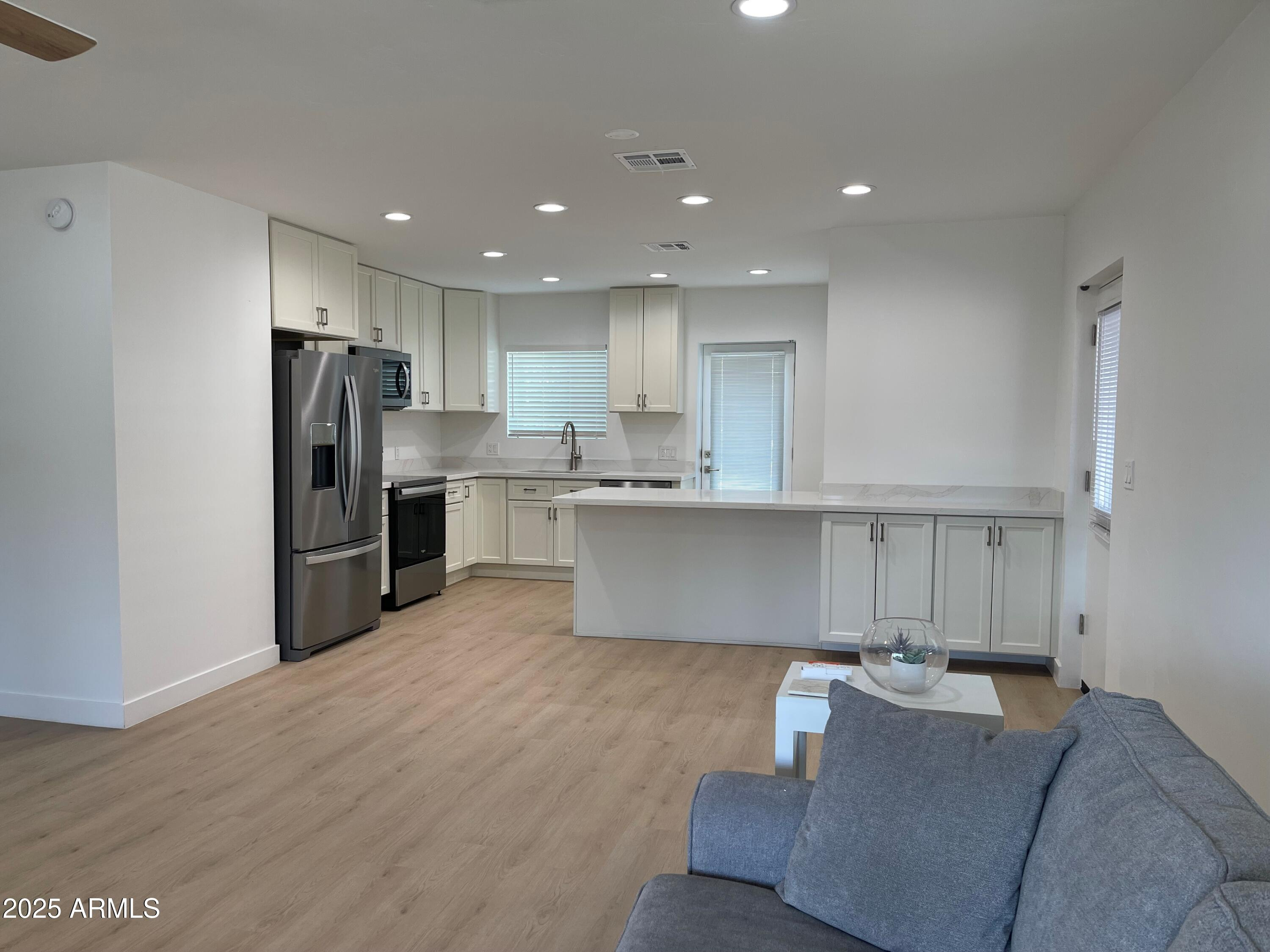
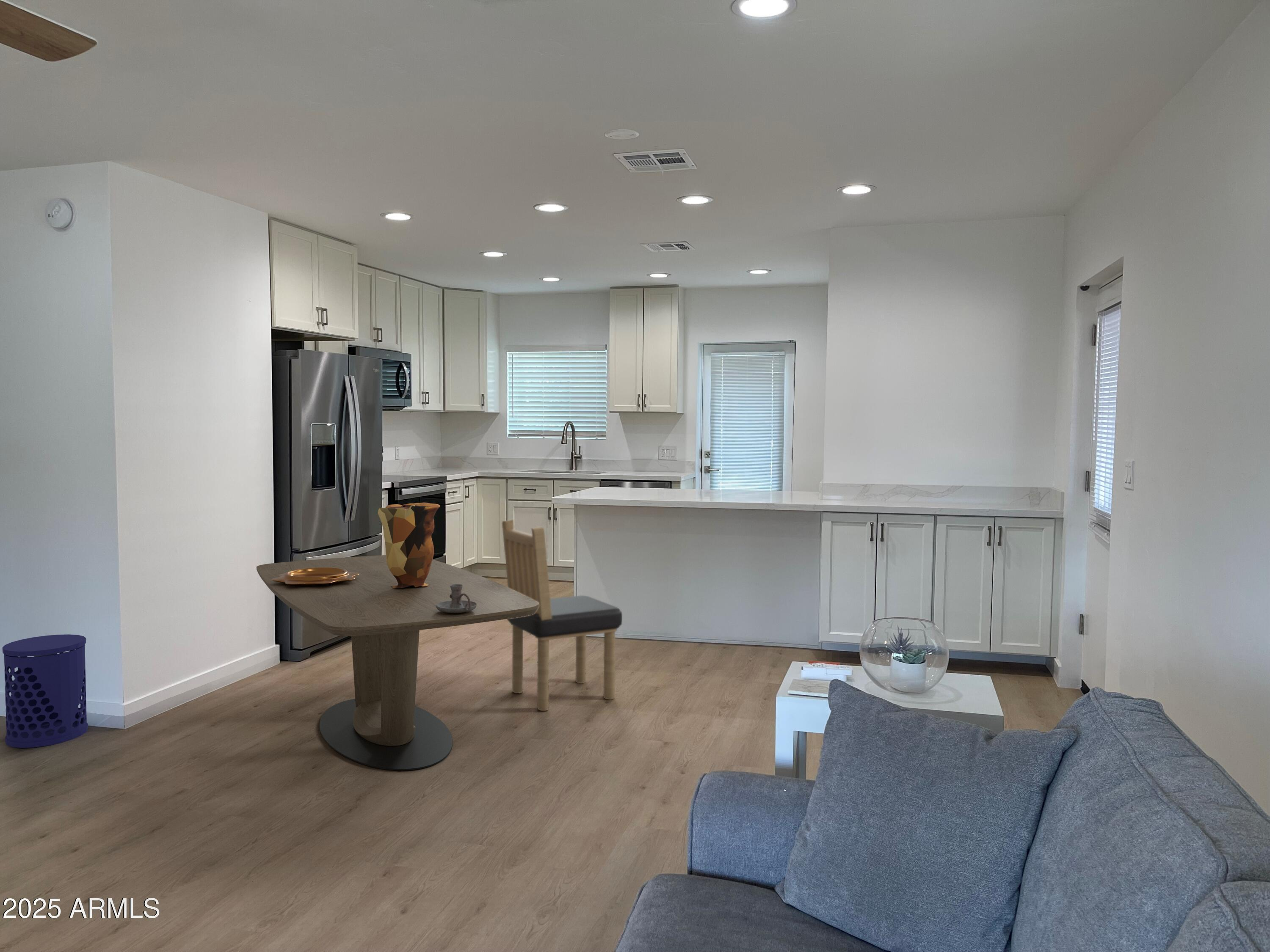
+ dining chair [502,519,623,711]
+ decorative bowl [271,567,359,586]
+ decorative vase [377,502,440,589]
+ waste bin [2,634,88,748]
+ dining table [256,555,539,771]
+ candle holder [436,584,477,613]
